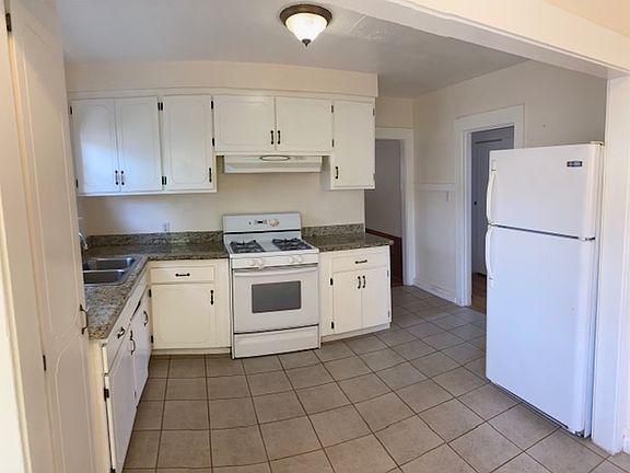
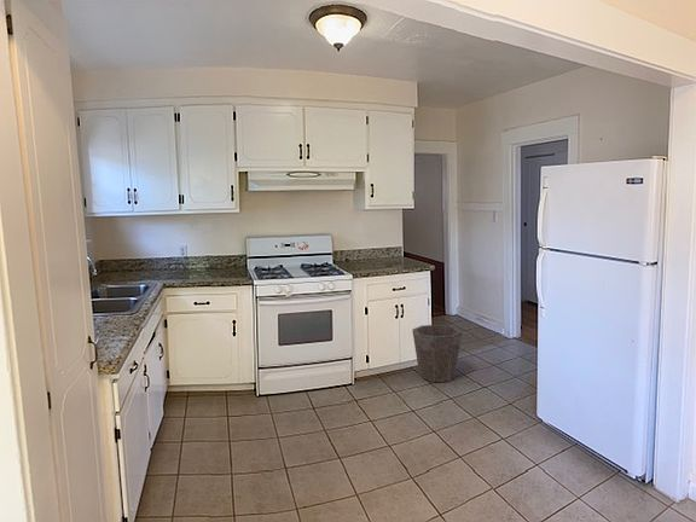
+ waste bin [411,324,463,383]
